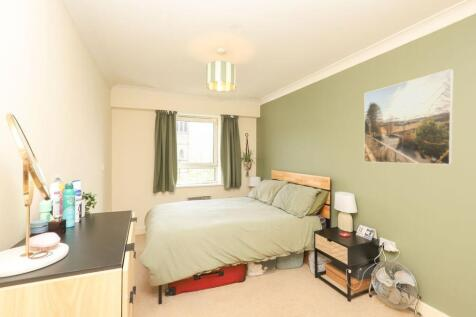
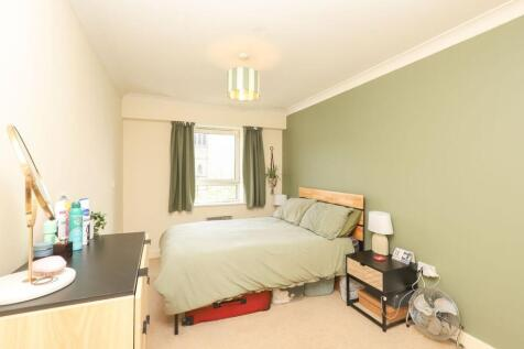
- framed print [363,68,454,166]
